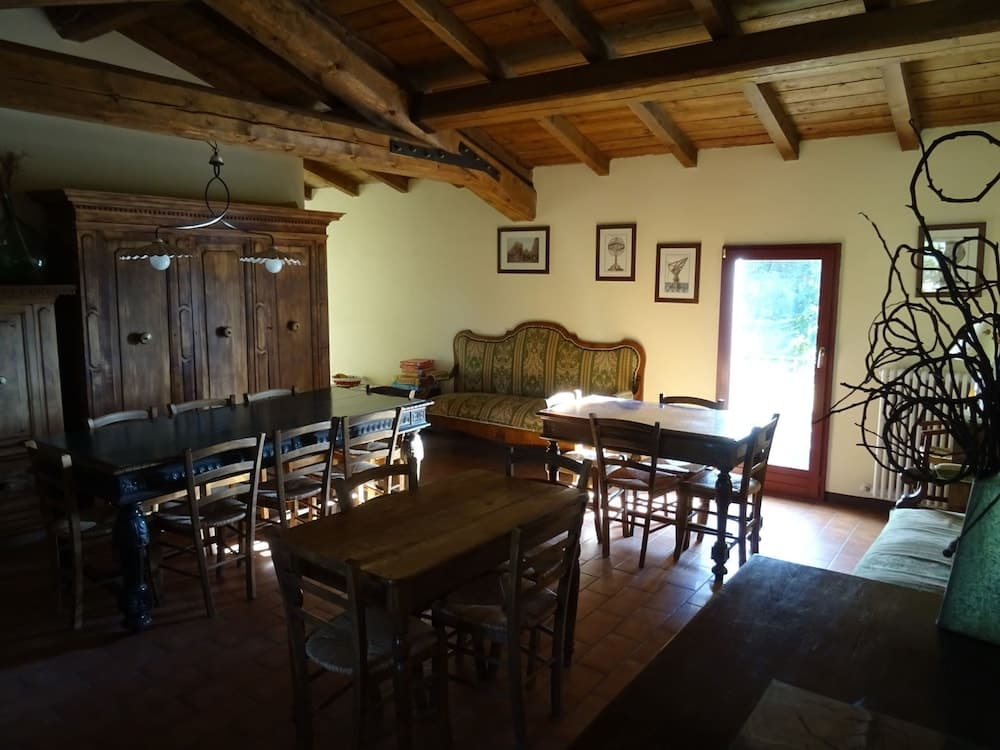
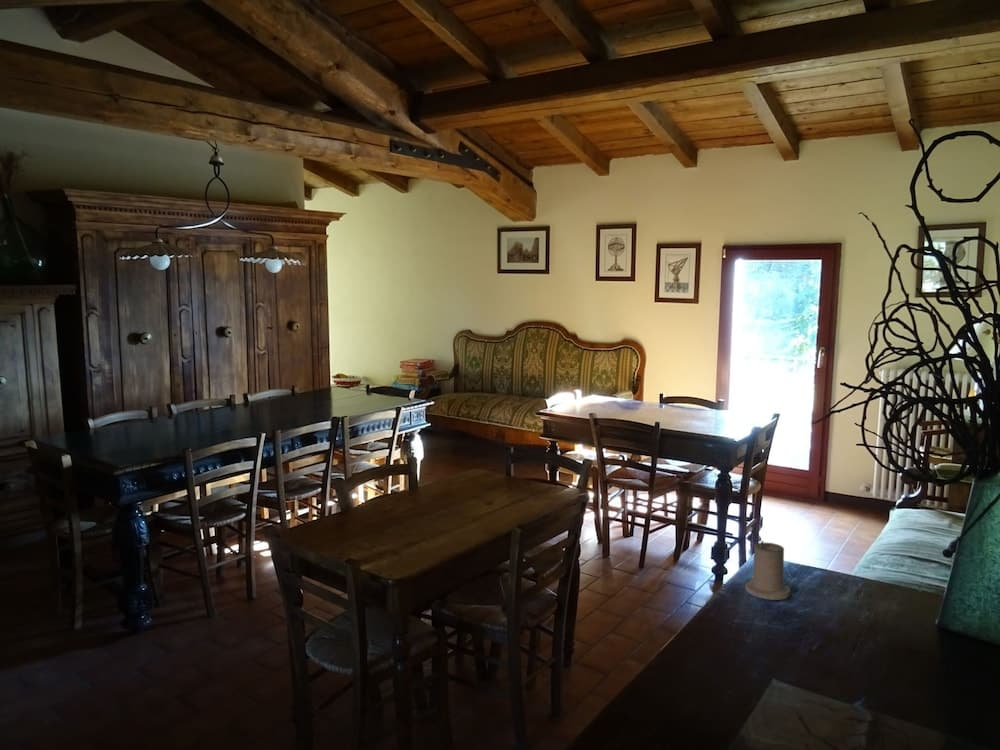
+ candle [745,540,791,601]
